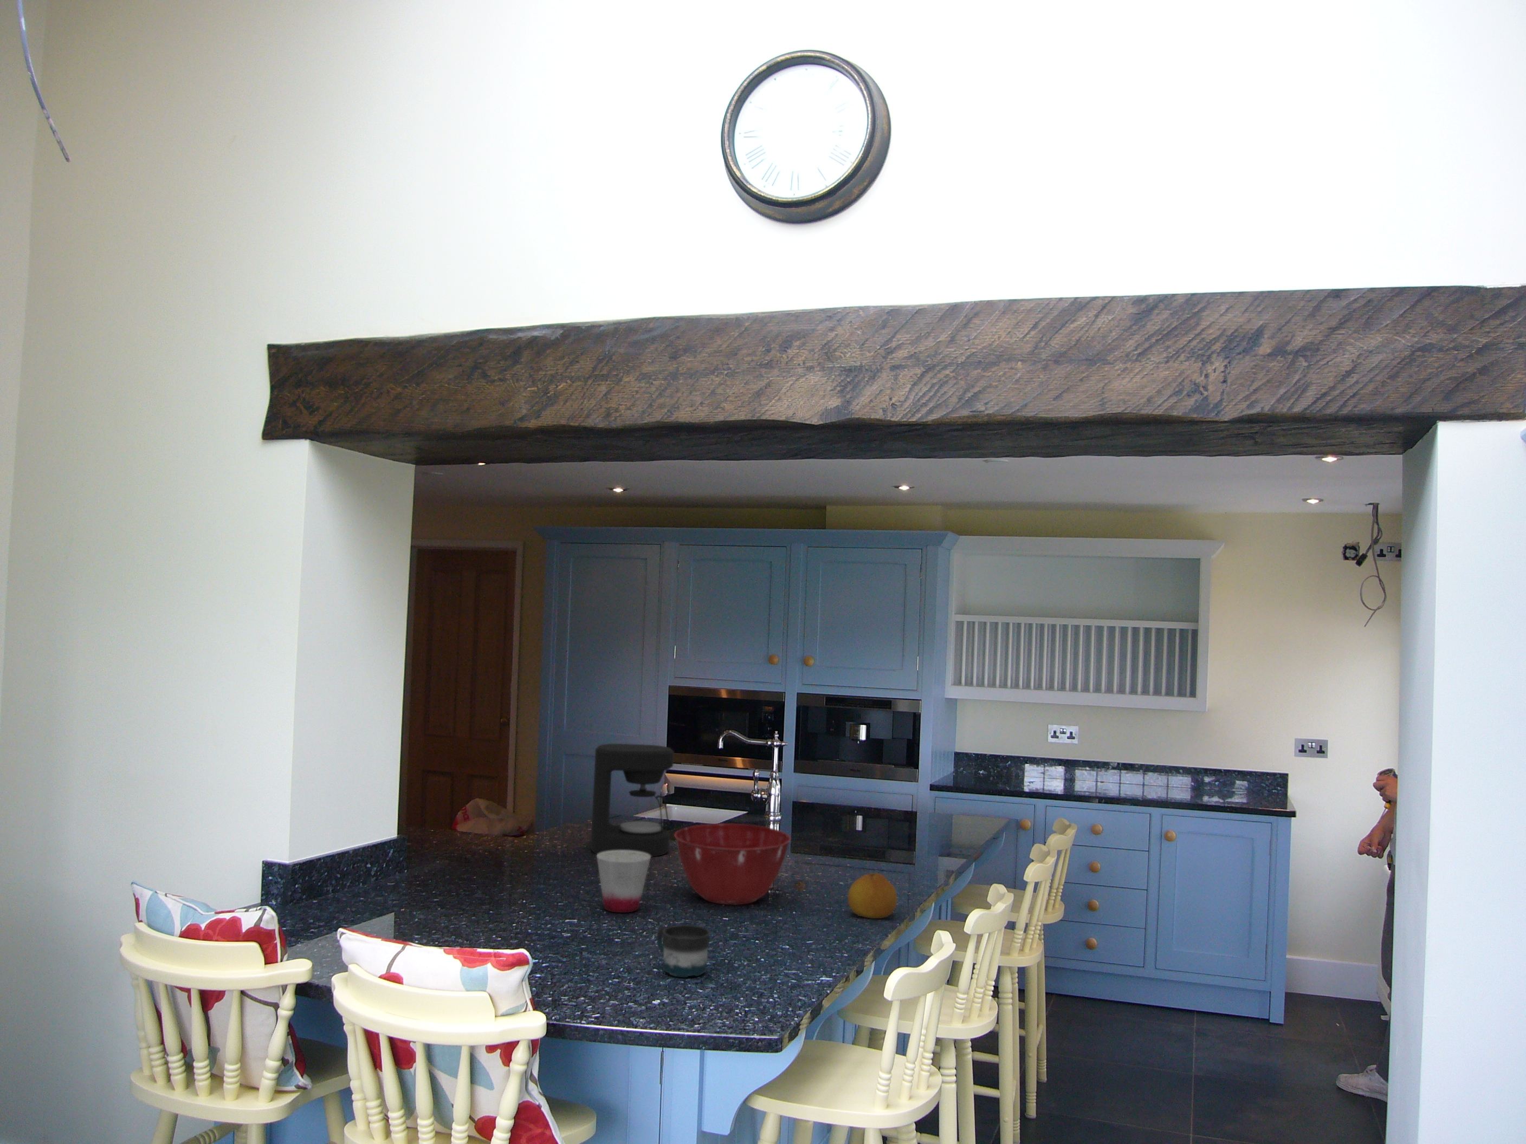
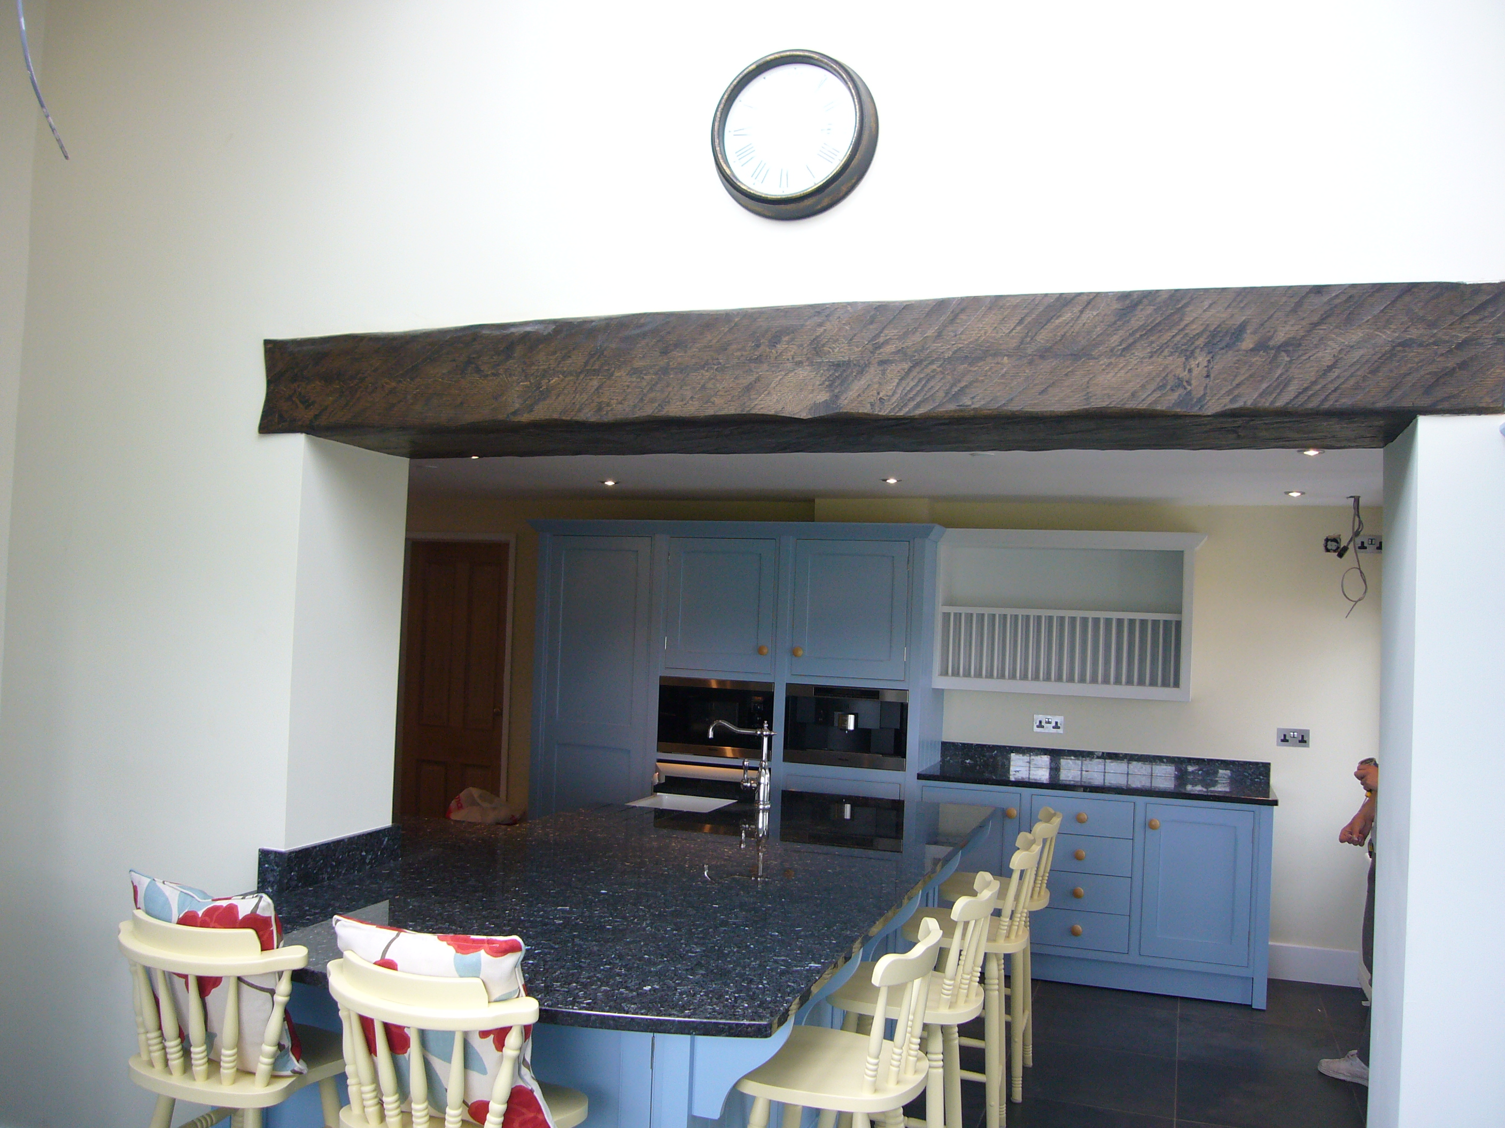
- cup [596,851,651,913]
- mixing bowl [674,823,792,906]
- mug [656,924,711,978]
- fruit [847,872,898,919]
- coffee maker [590,743,674,858]
